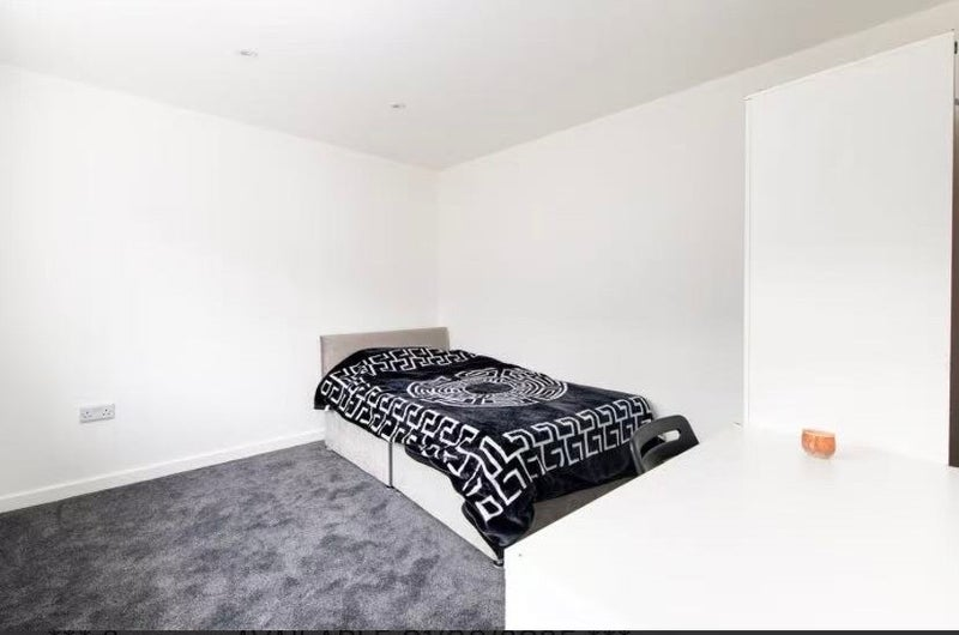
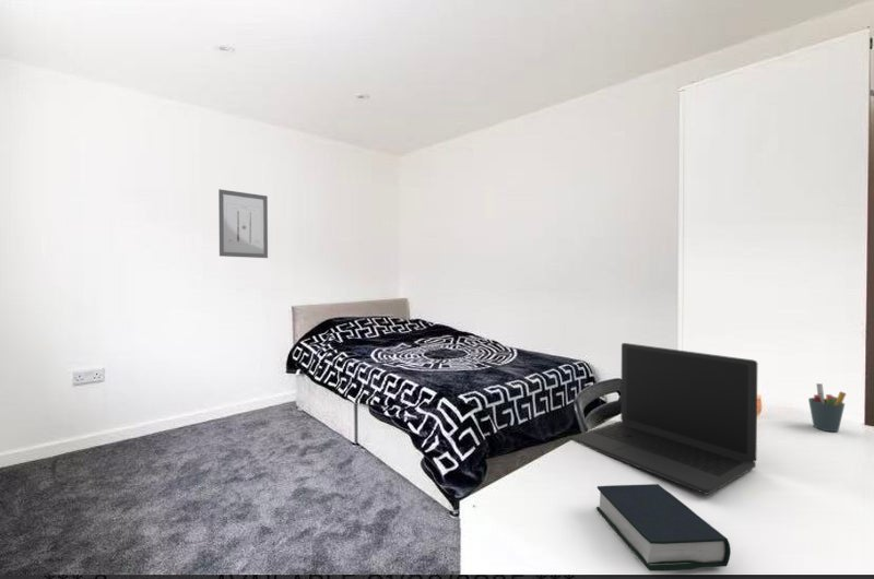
+ pen holder [807,382,847,433]
+ wall art [217,188,269,259]
+ book [595,483,732,572]
+ laptop [570,342,758,496]
